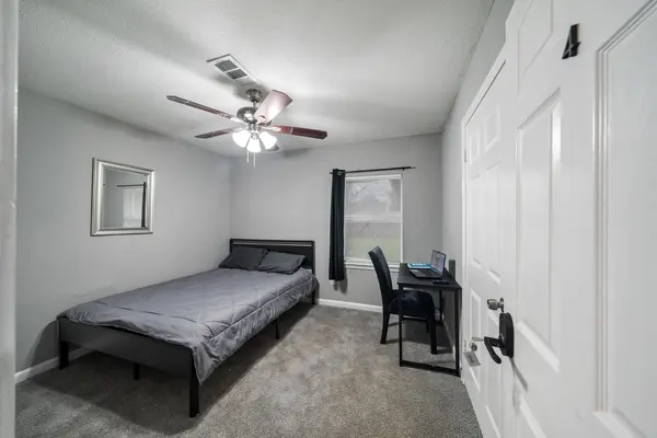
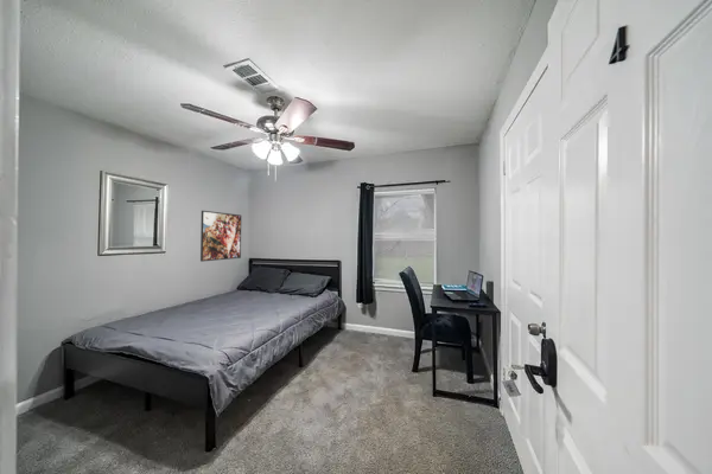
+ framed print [199,210,242,263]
